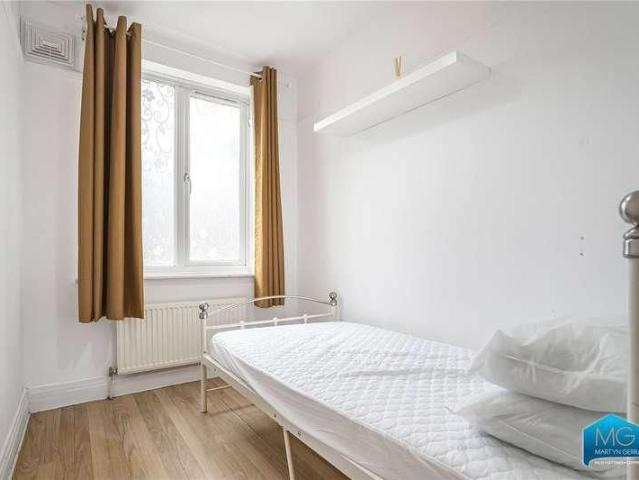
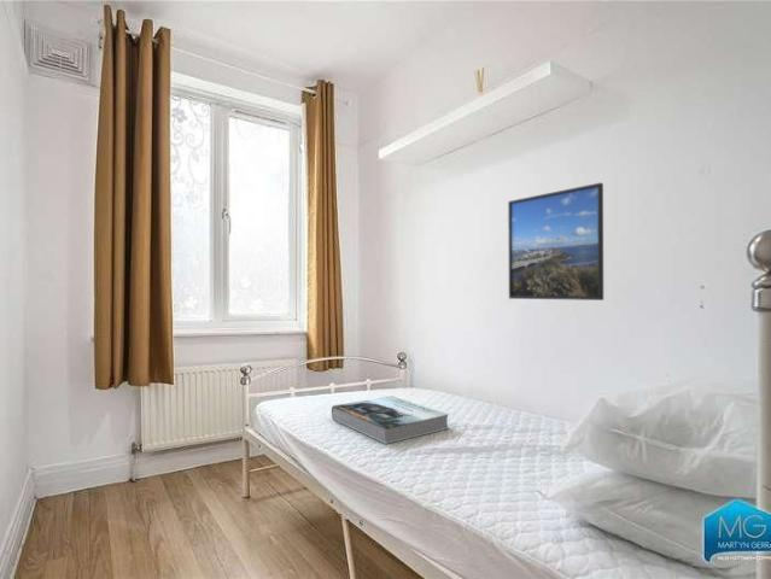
+ book [331,394,450,445]
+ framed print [507,182,604,302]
